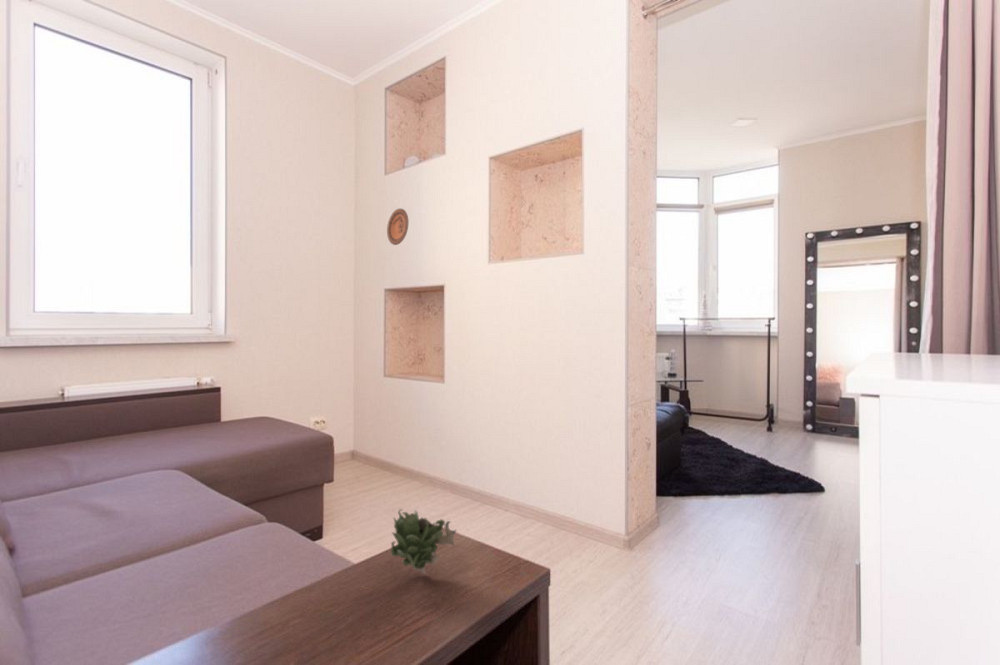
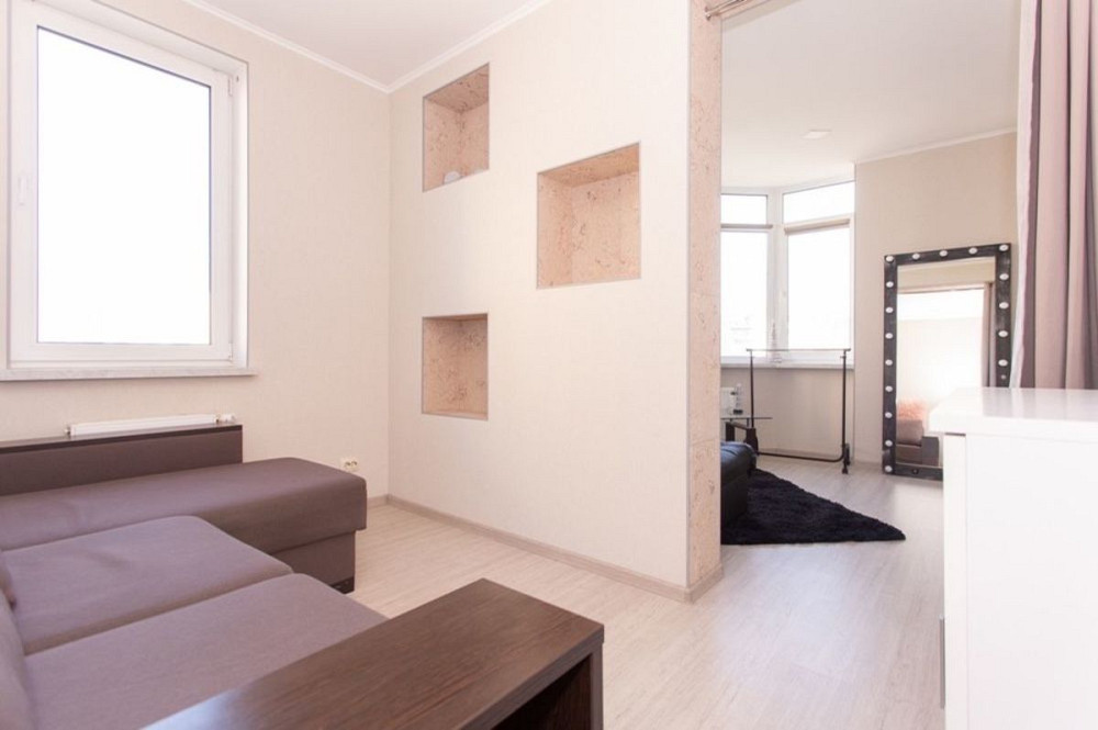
- flower [390,508,457,575]
- decorative plate [386,208,409,246]
